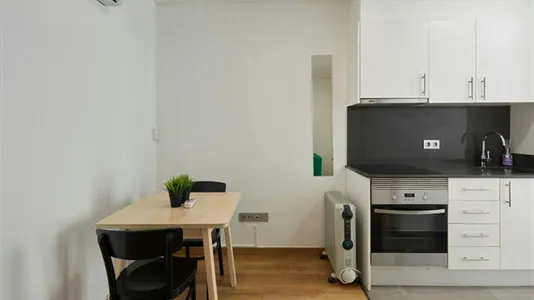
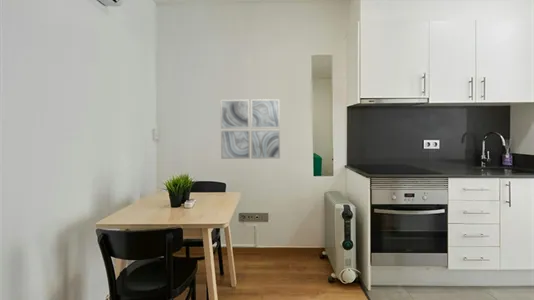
+ wall art [220,98,281,160]
